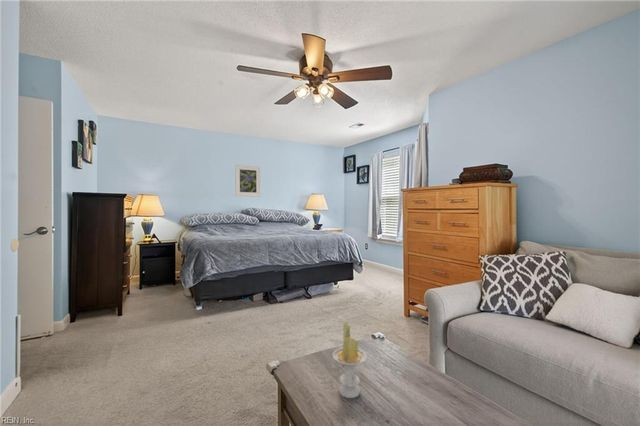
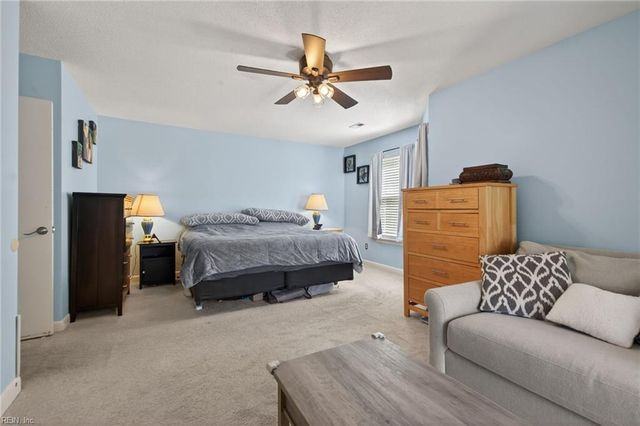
- candle [332,321,368,399]
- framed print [235,164,261,198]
